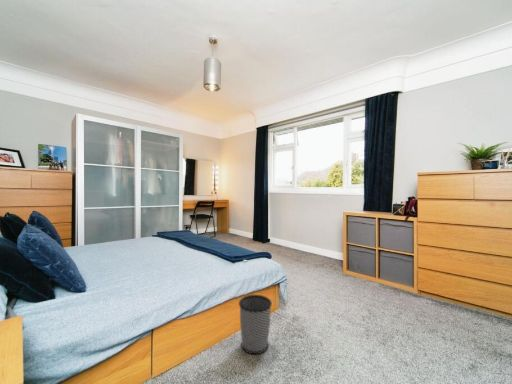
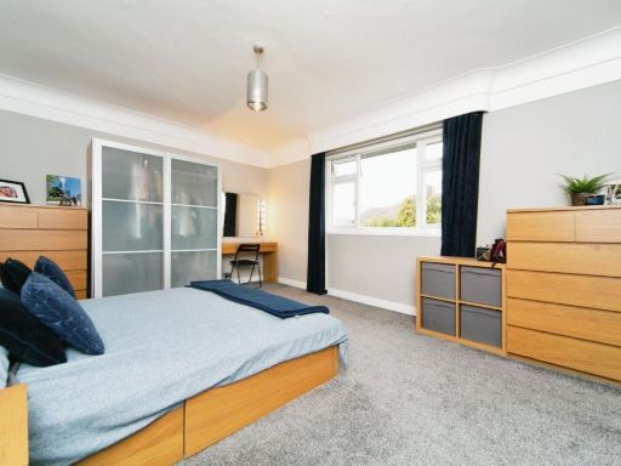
- wastebasket [238,294,273,355]
